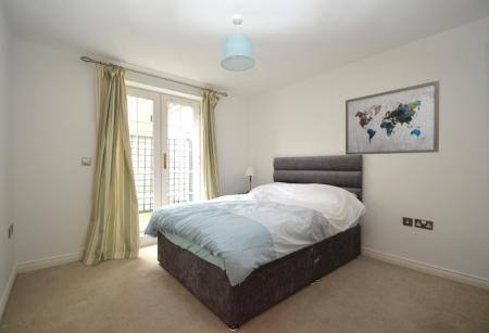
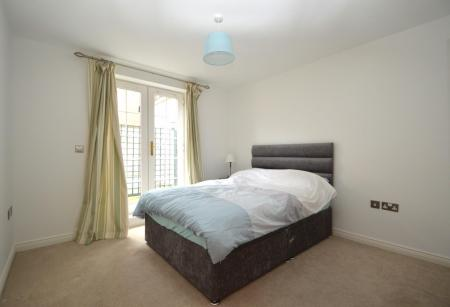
- wall art [344,79,440,156]
